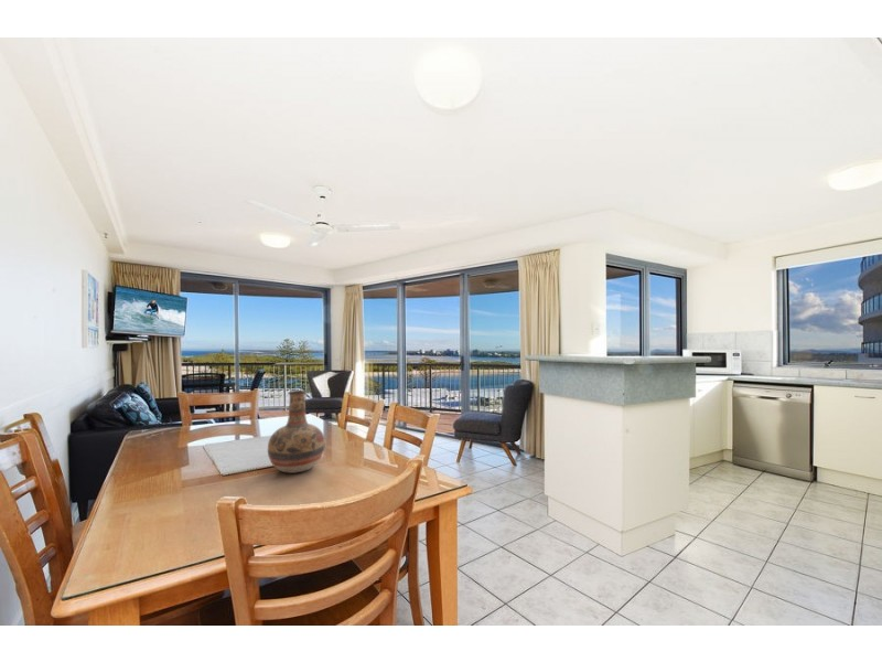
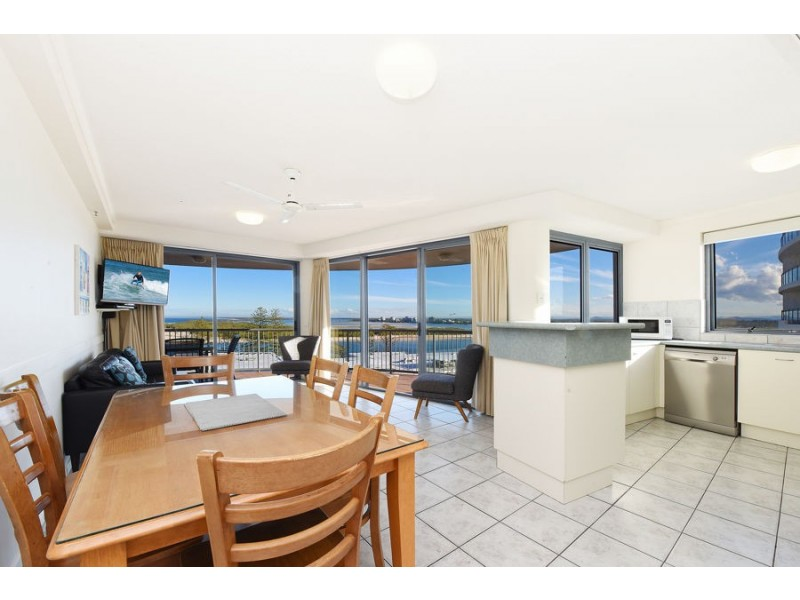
- vase [267,389,326,474]
